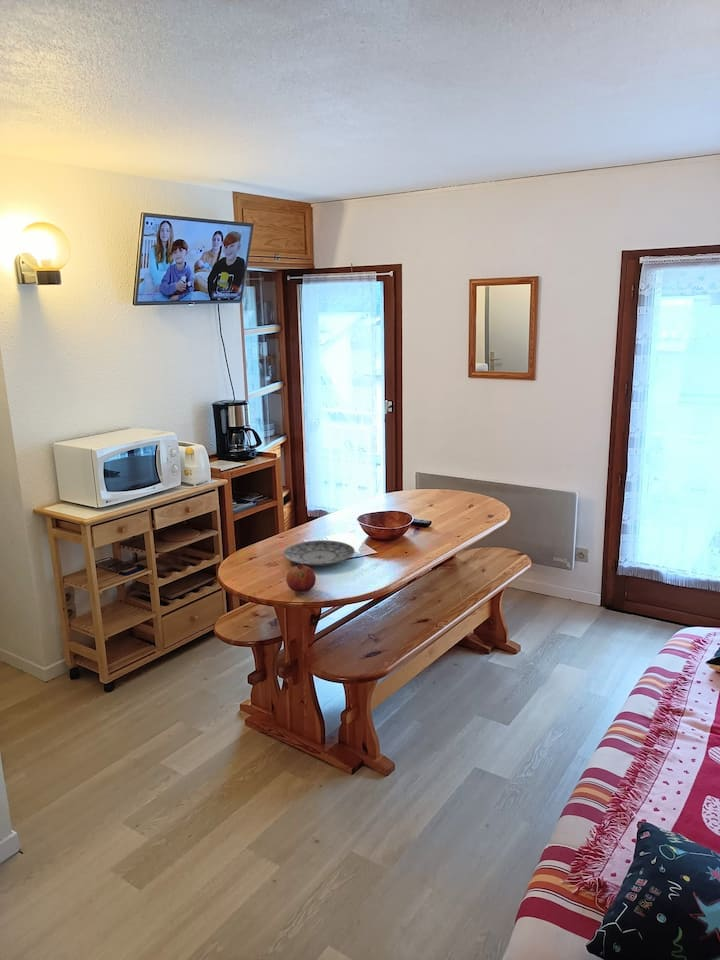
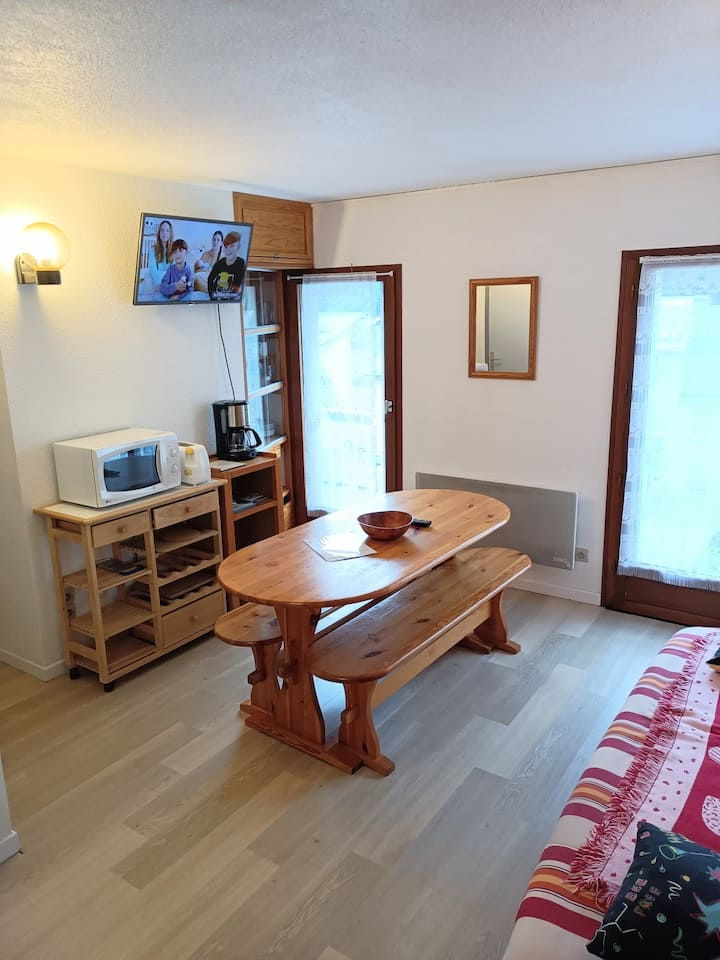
- fruit [285,563,317,593]
- plate [282,539,356,567]
